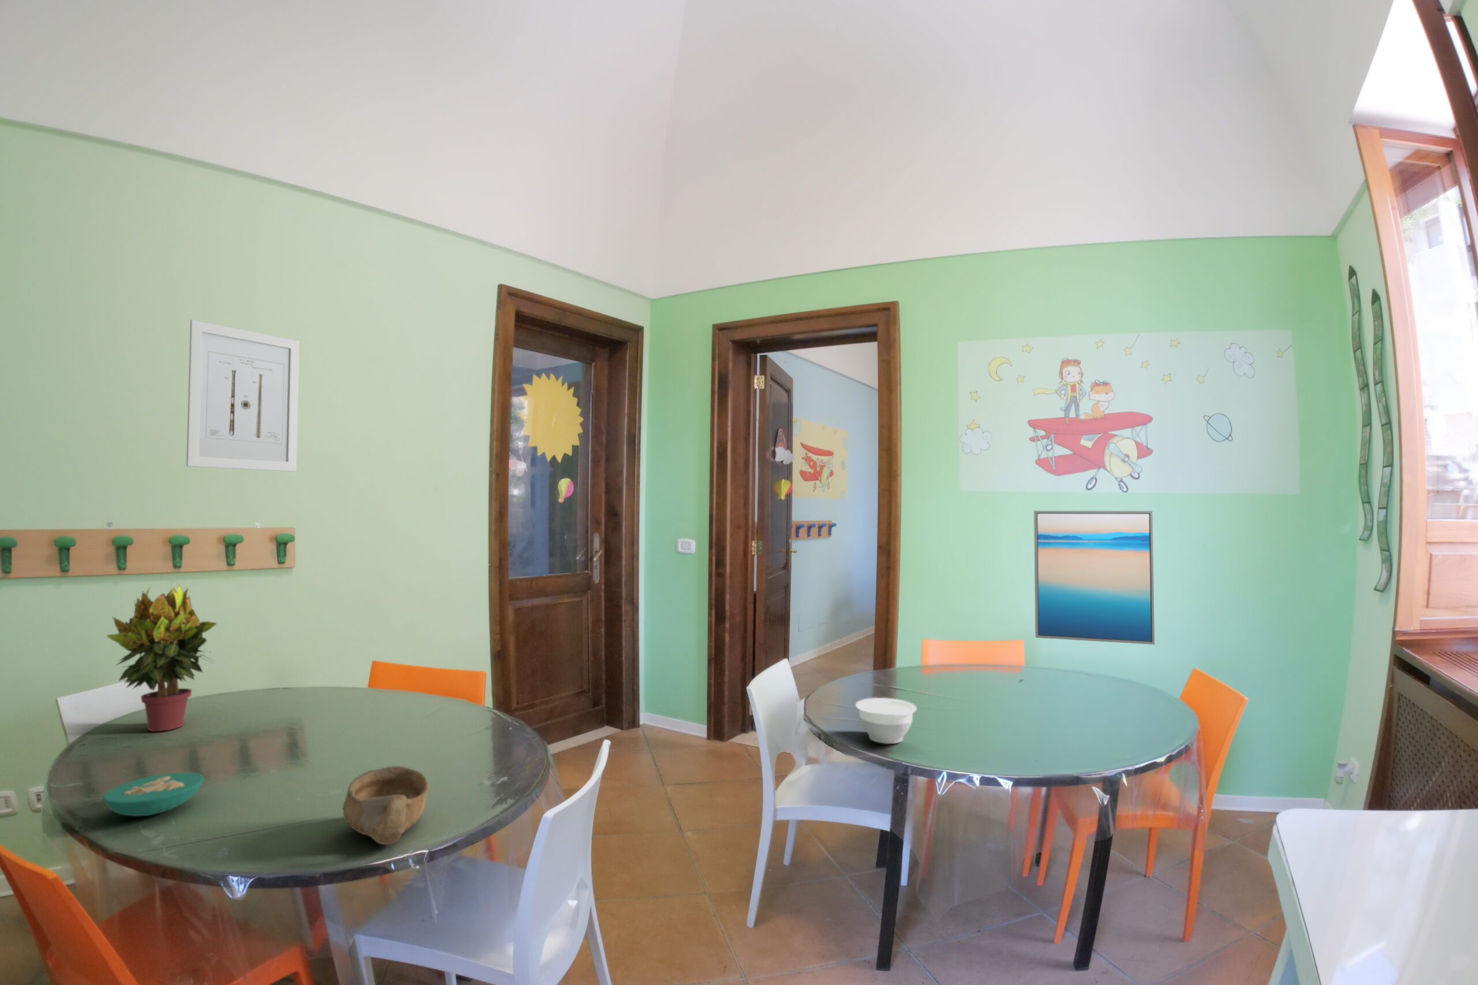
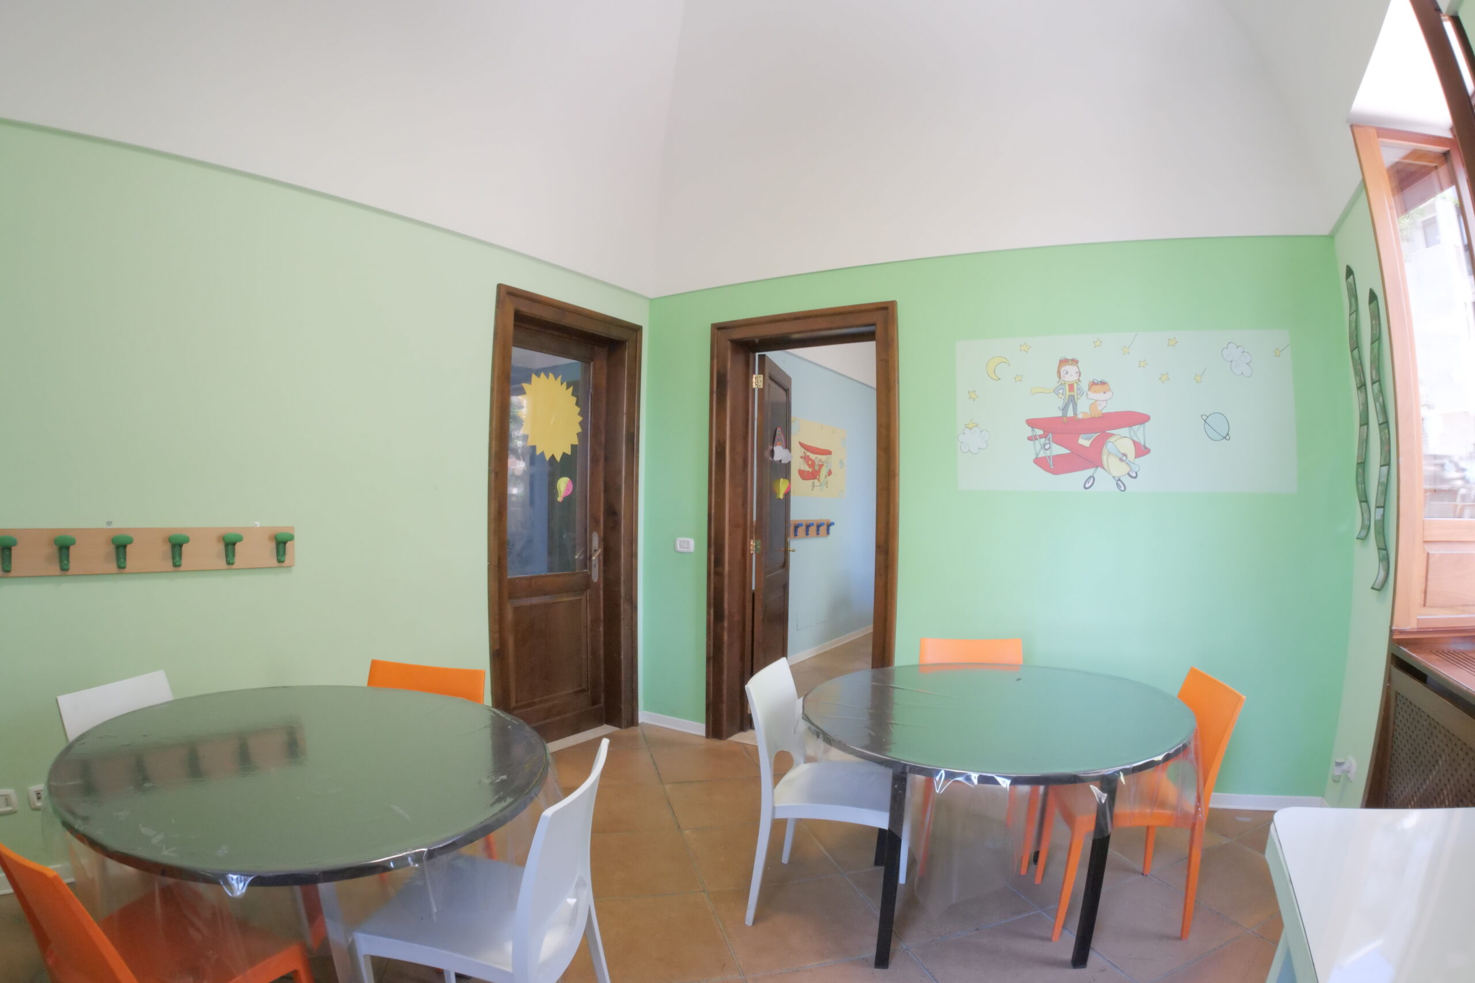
- wall art [1034,510,1156,645]
- bowl [102,772,205,817]
- wall art [186,319,300,472]
- potted plant [107,584,217,732]
- bowl [342,766,430,845]
- bowl [856,697,917,744]
